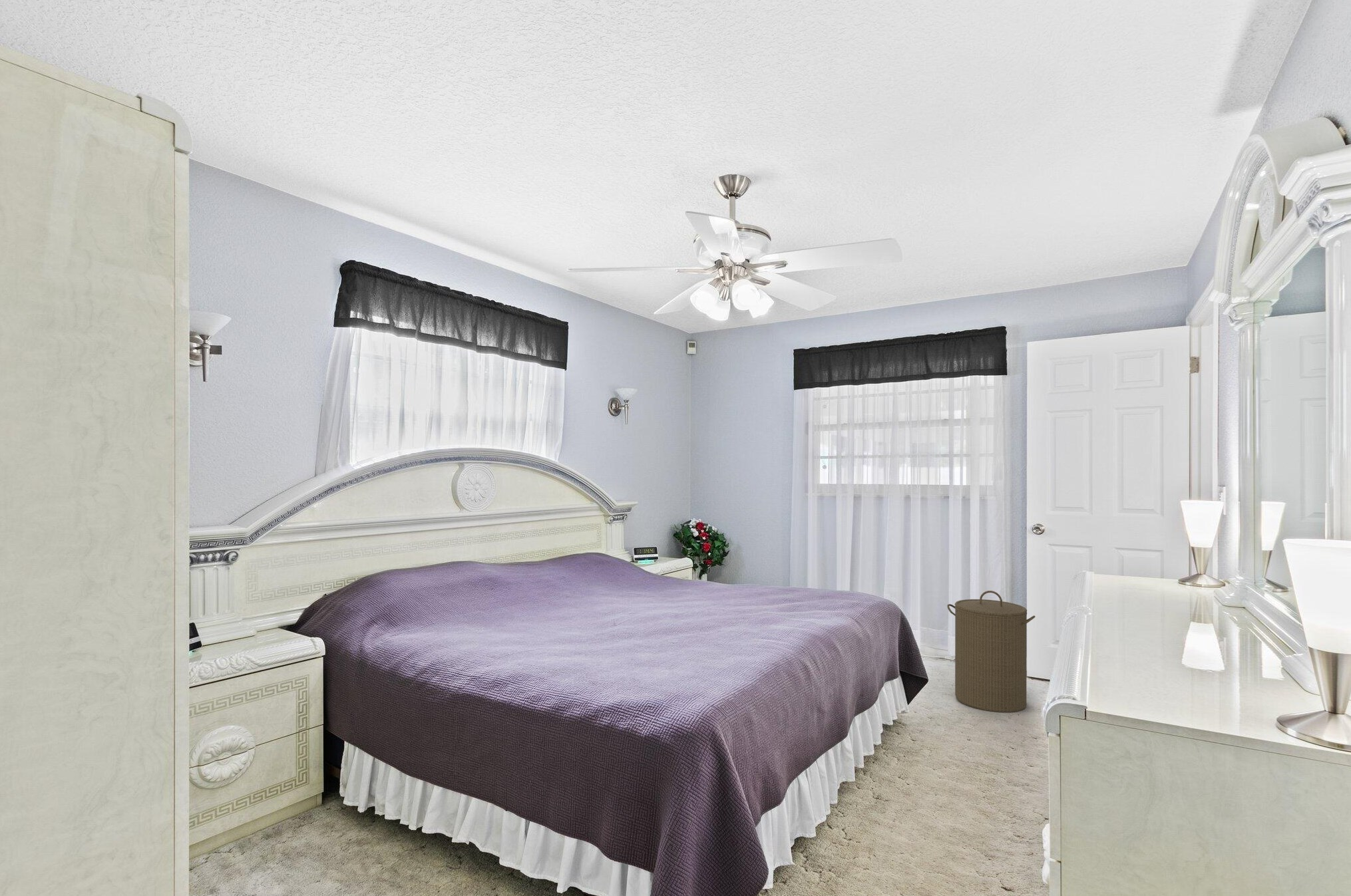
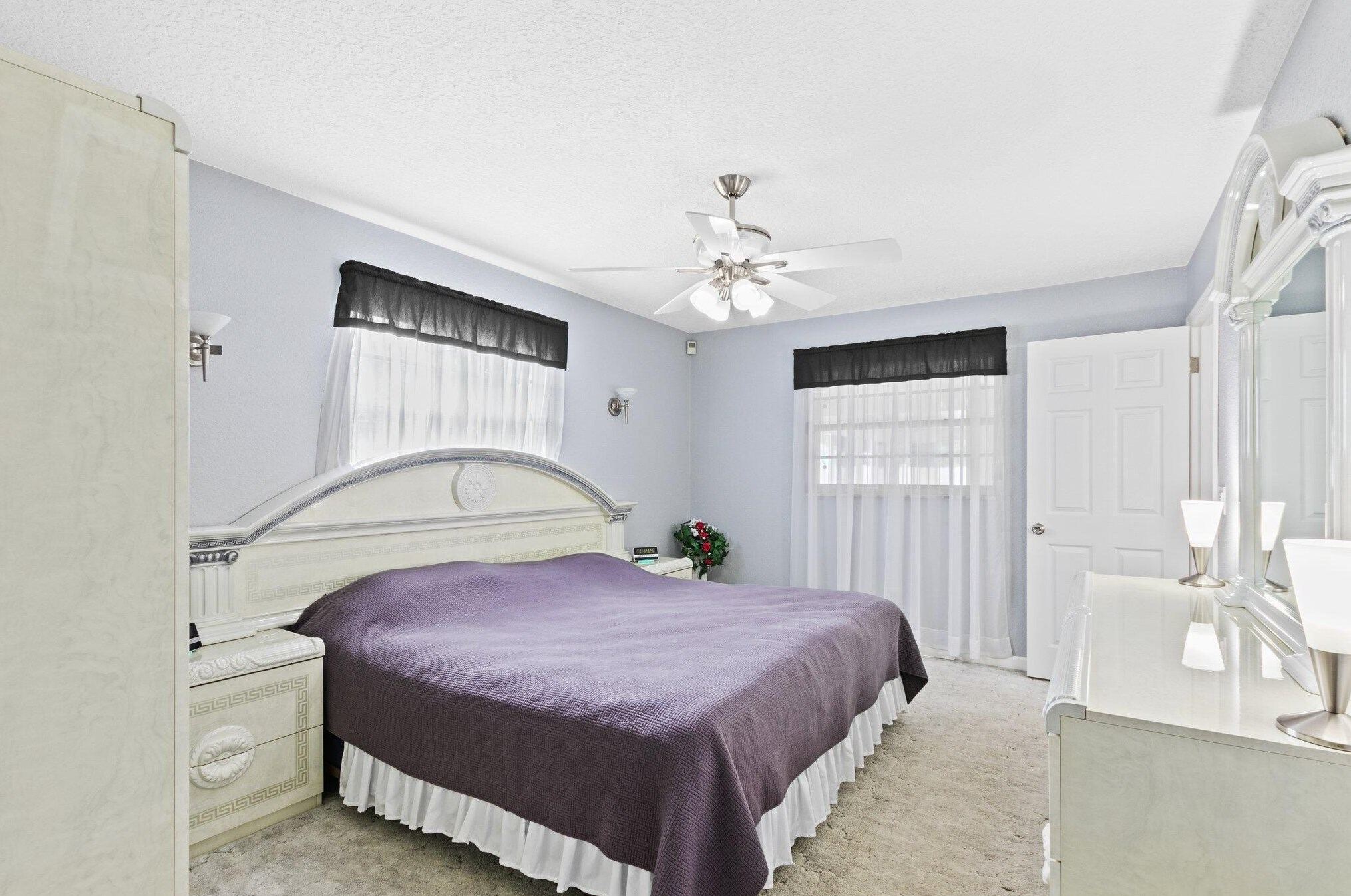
- laundry hamper [946,590,1036,713]
